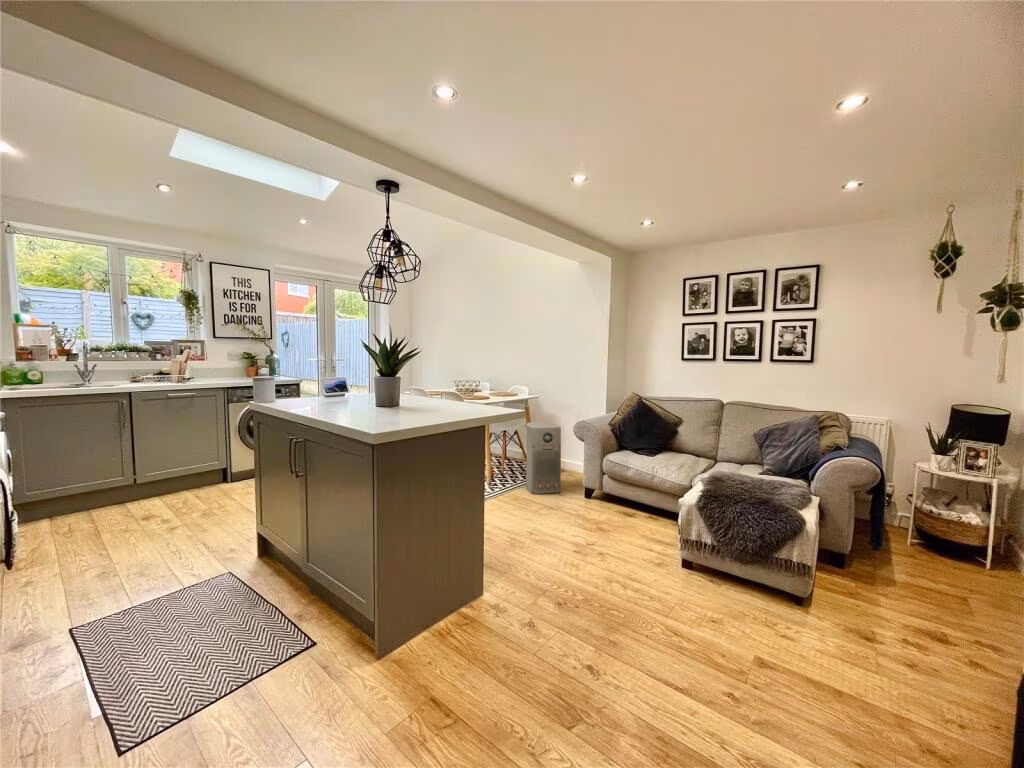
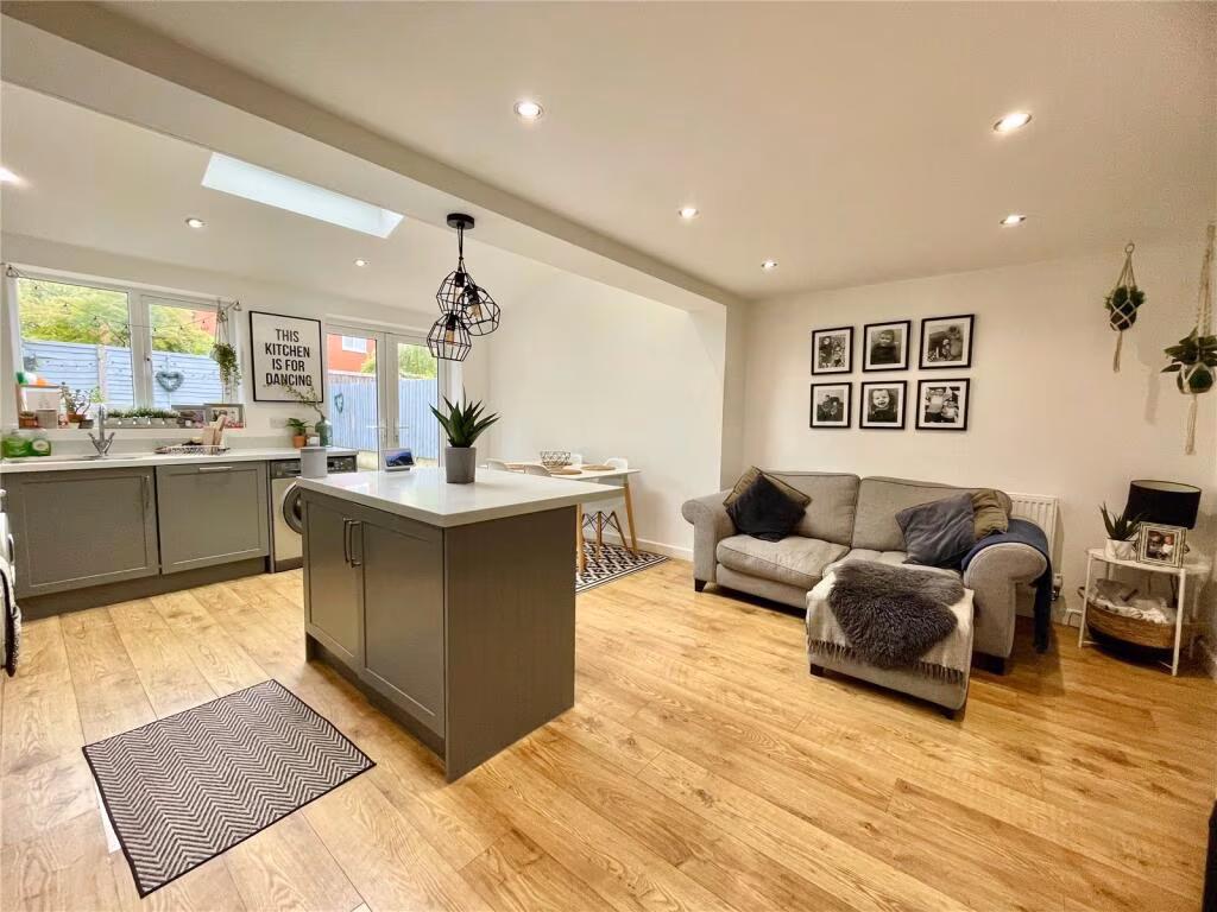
- air purifier [525,421,562,495]
